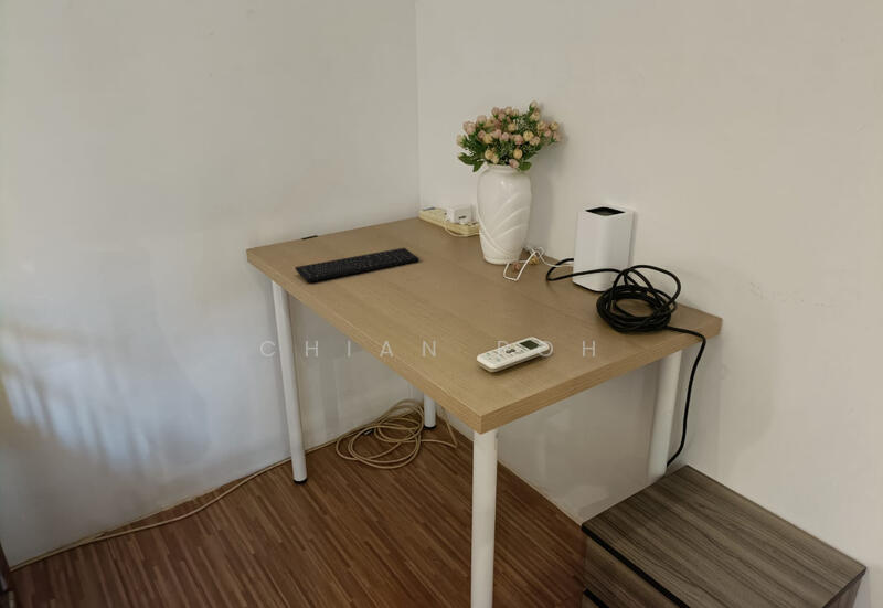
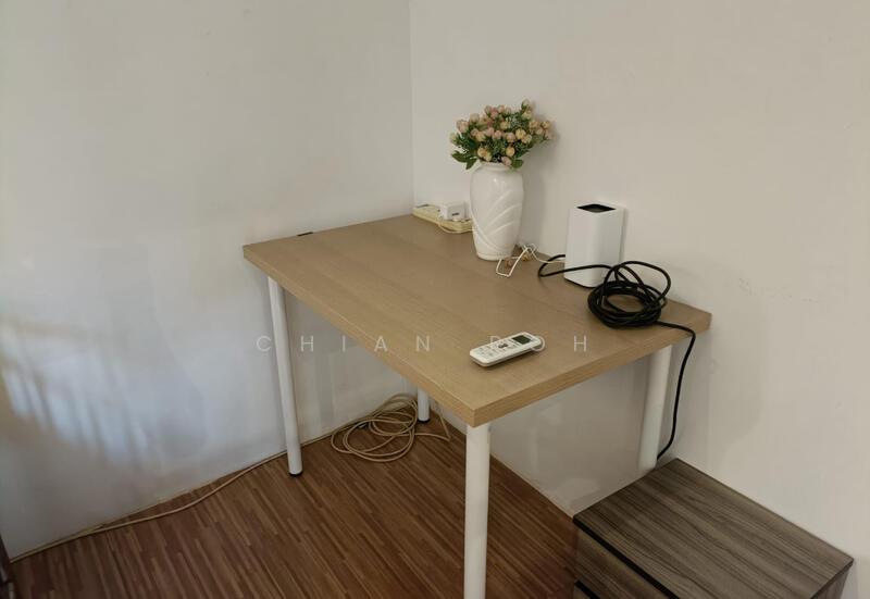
- keyboard [294,247,421,284]
